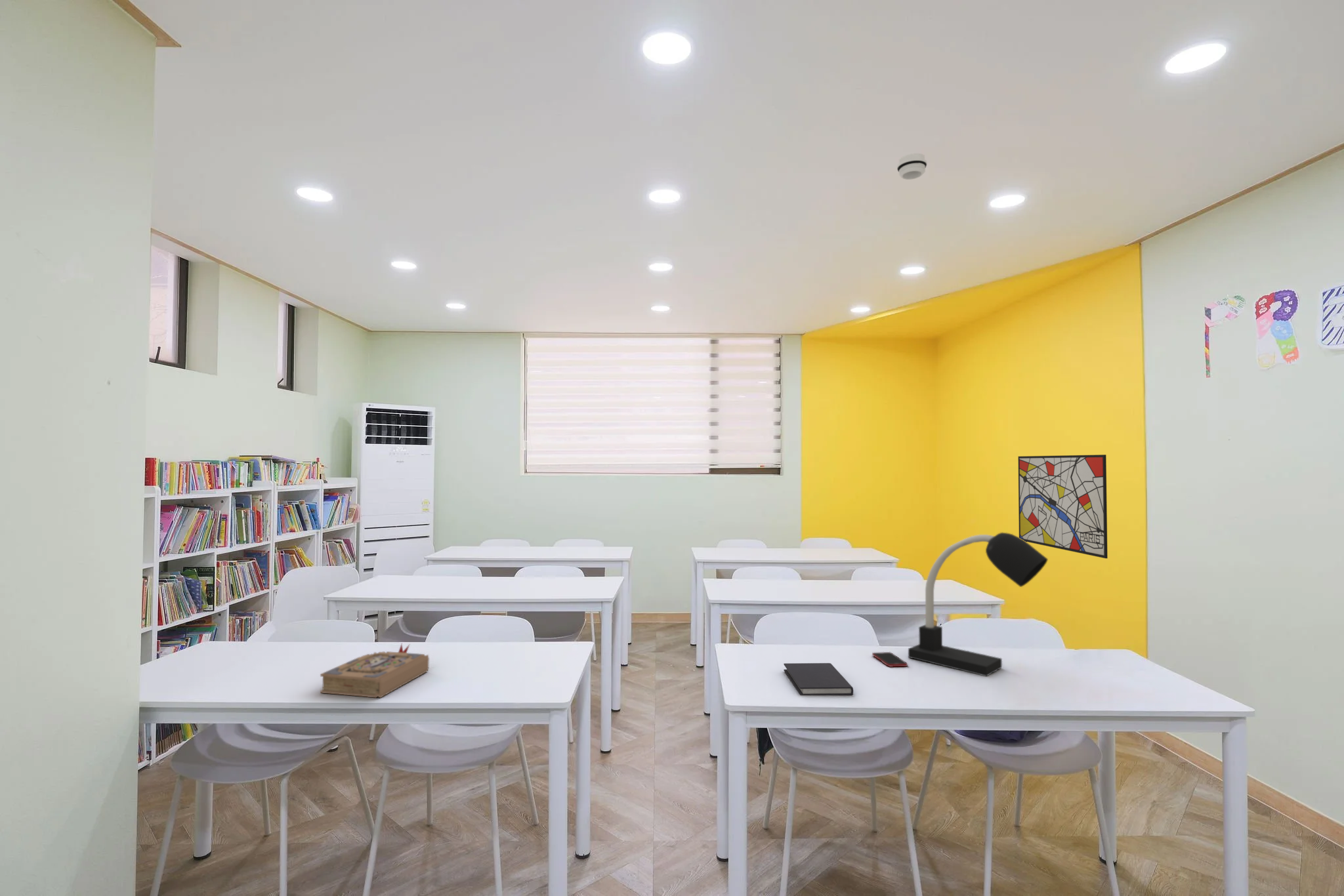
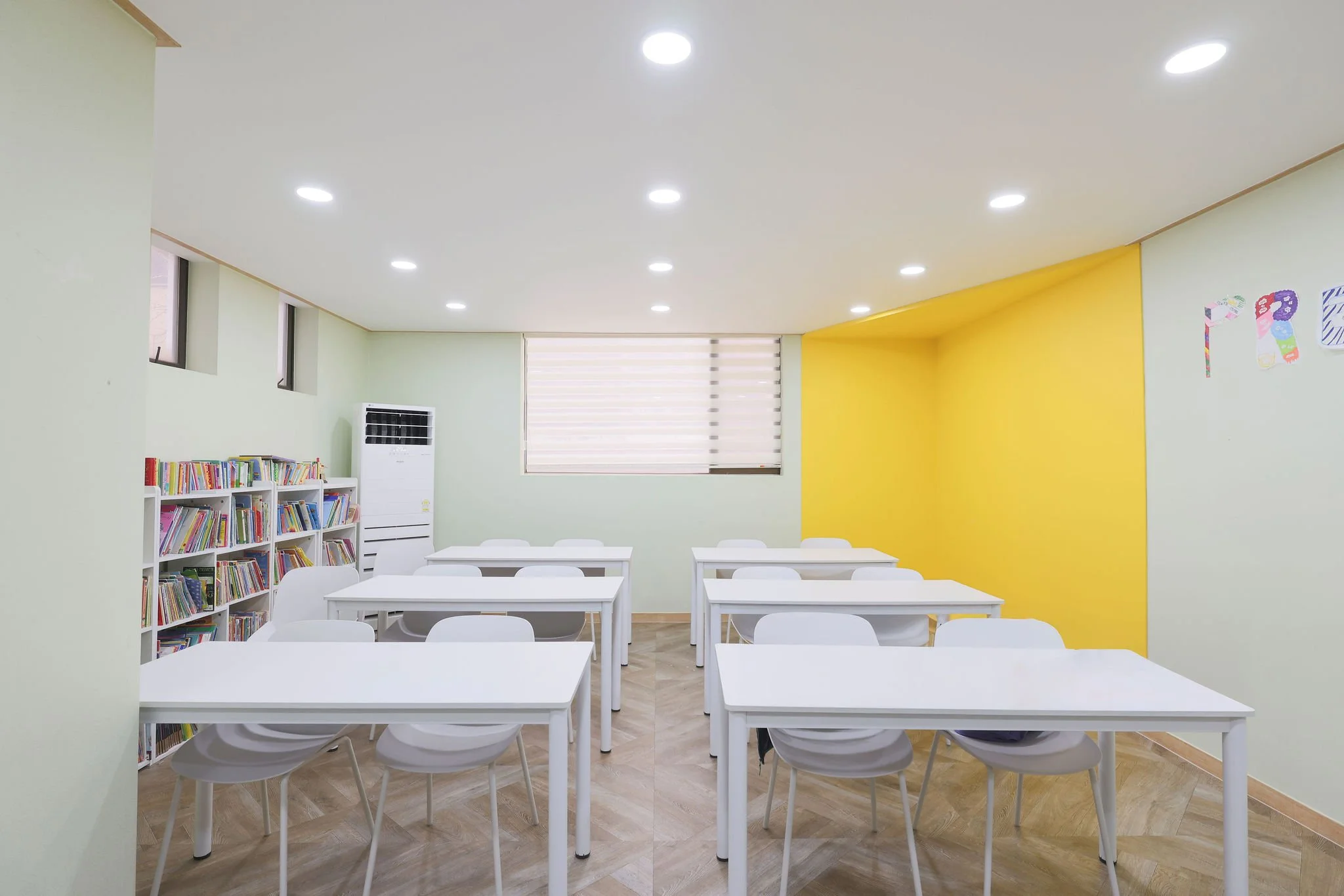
- desk lamp [908,532,1049,677]
- diary [783,662,854,696]
- cell phone [871,651,908,668]
- wall art [1018,454,1108,559]
- book [320,643,430,699]
- smoke detector [896,153,927,180]
